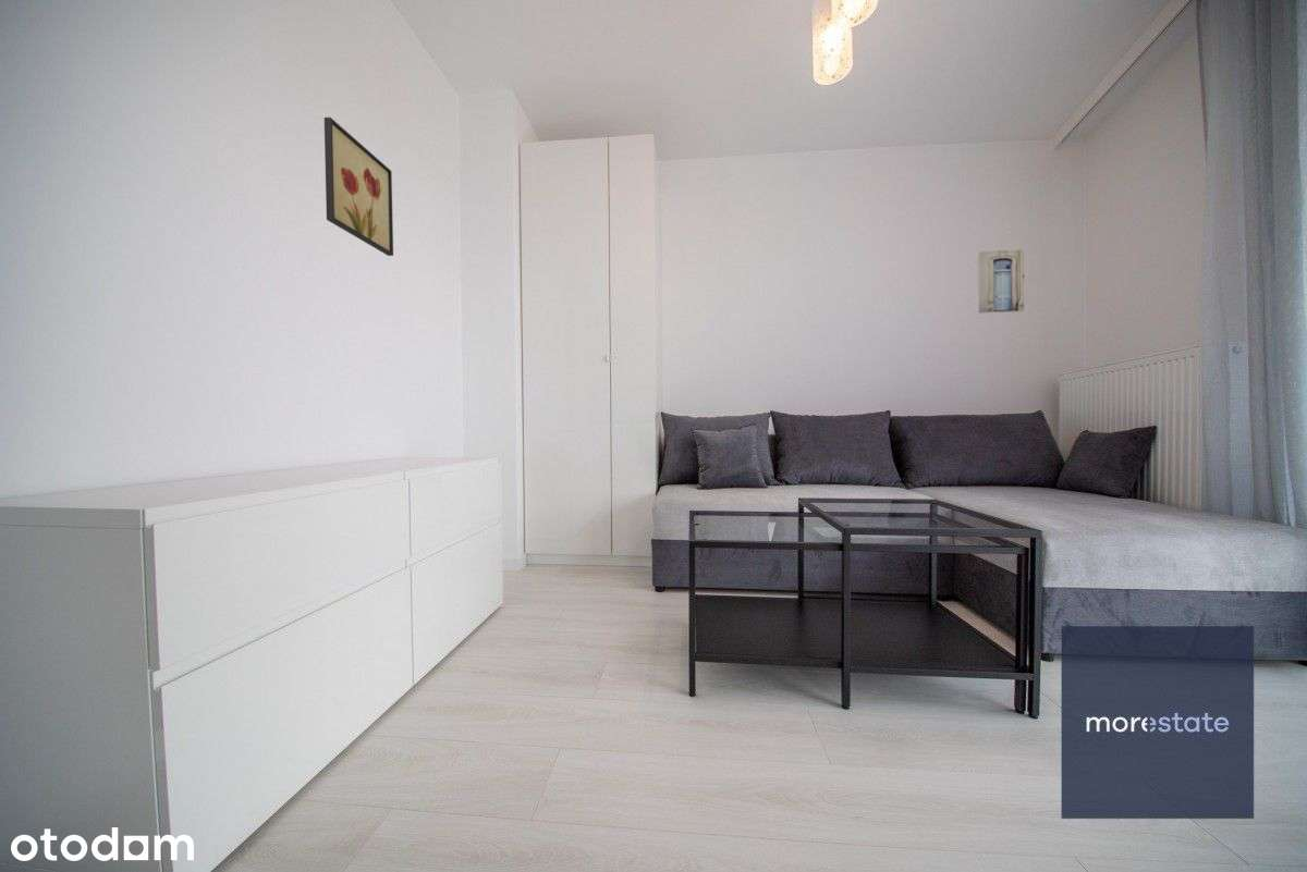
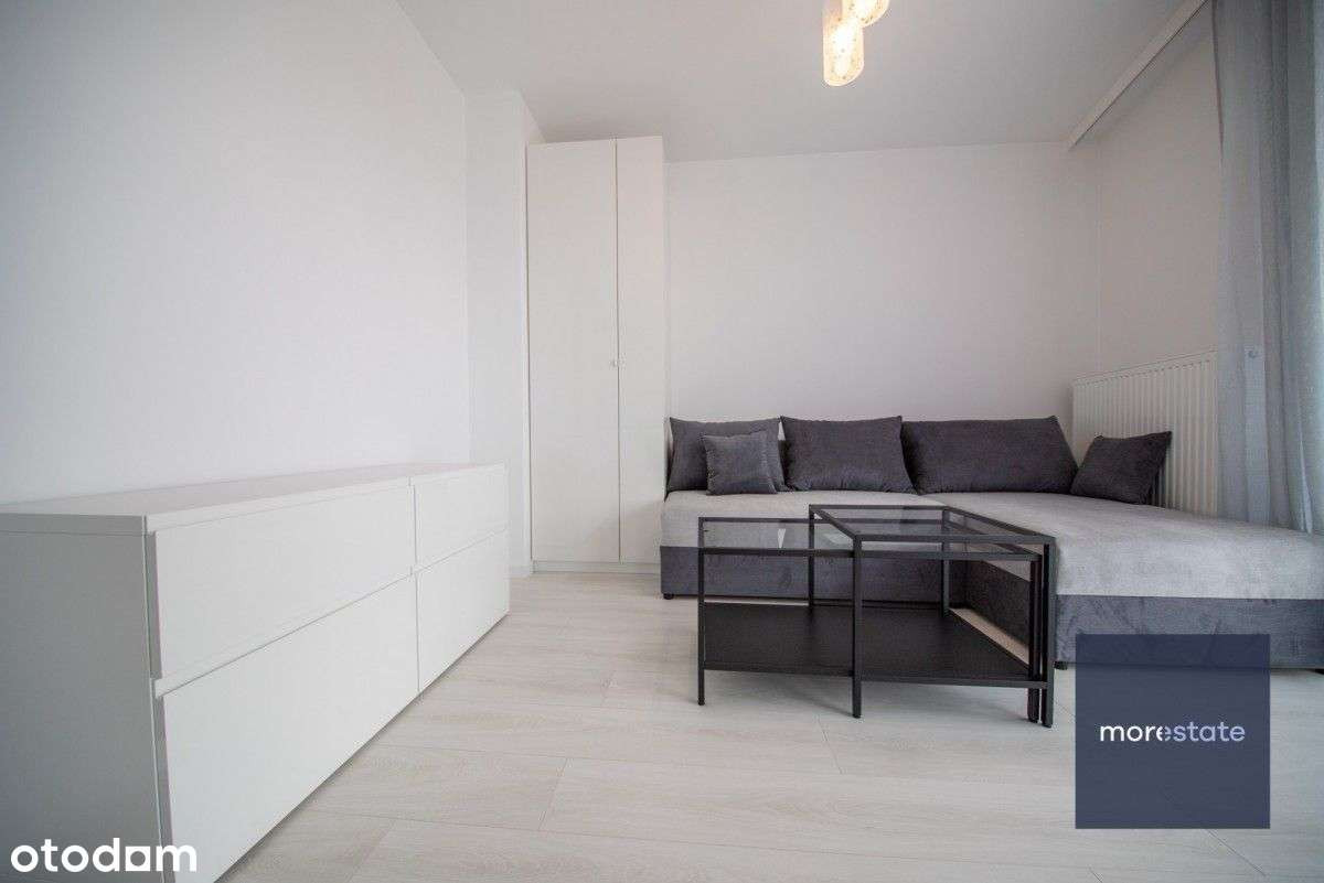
- wall art [977,249,1025,315]
- wall art [323,116,394,257]
